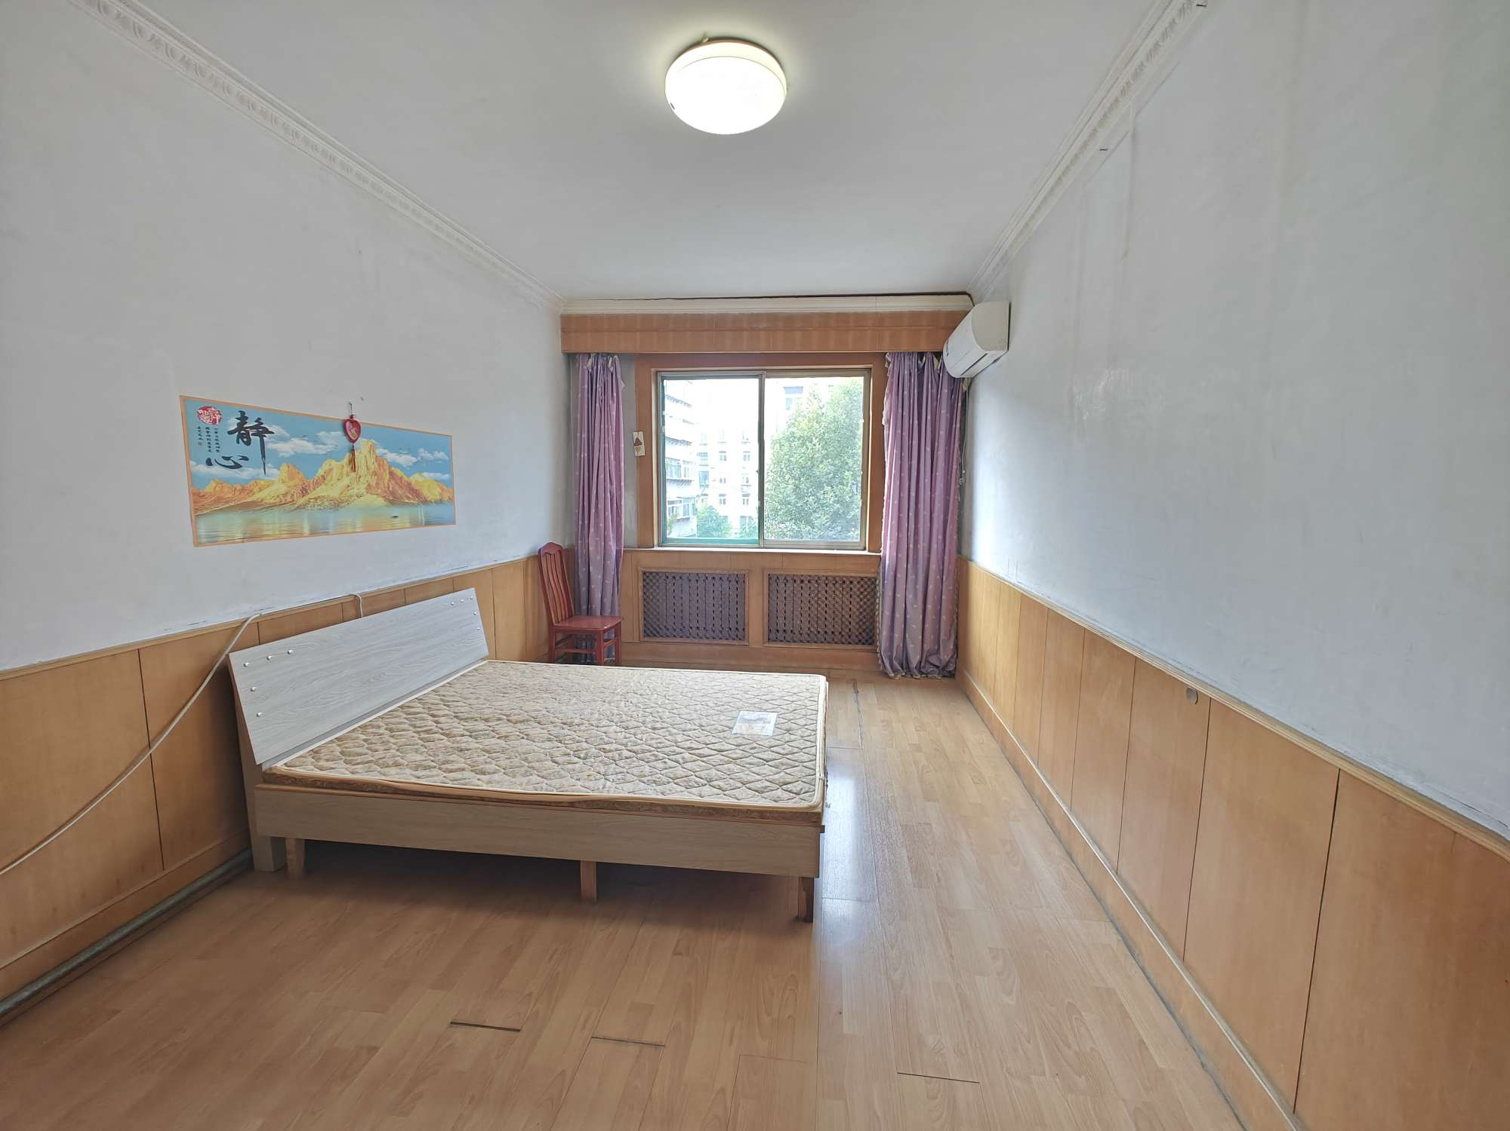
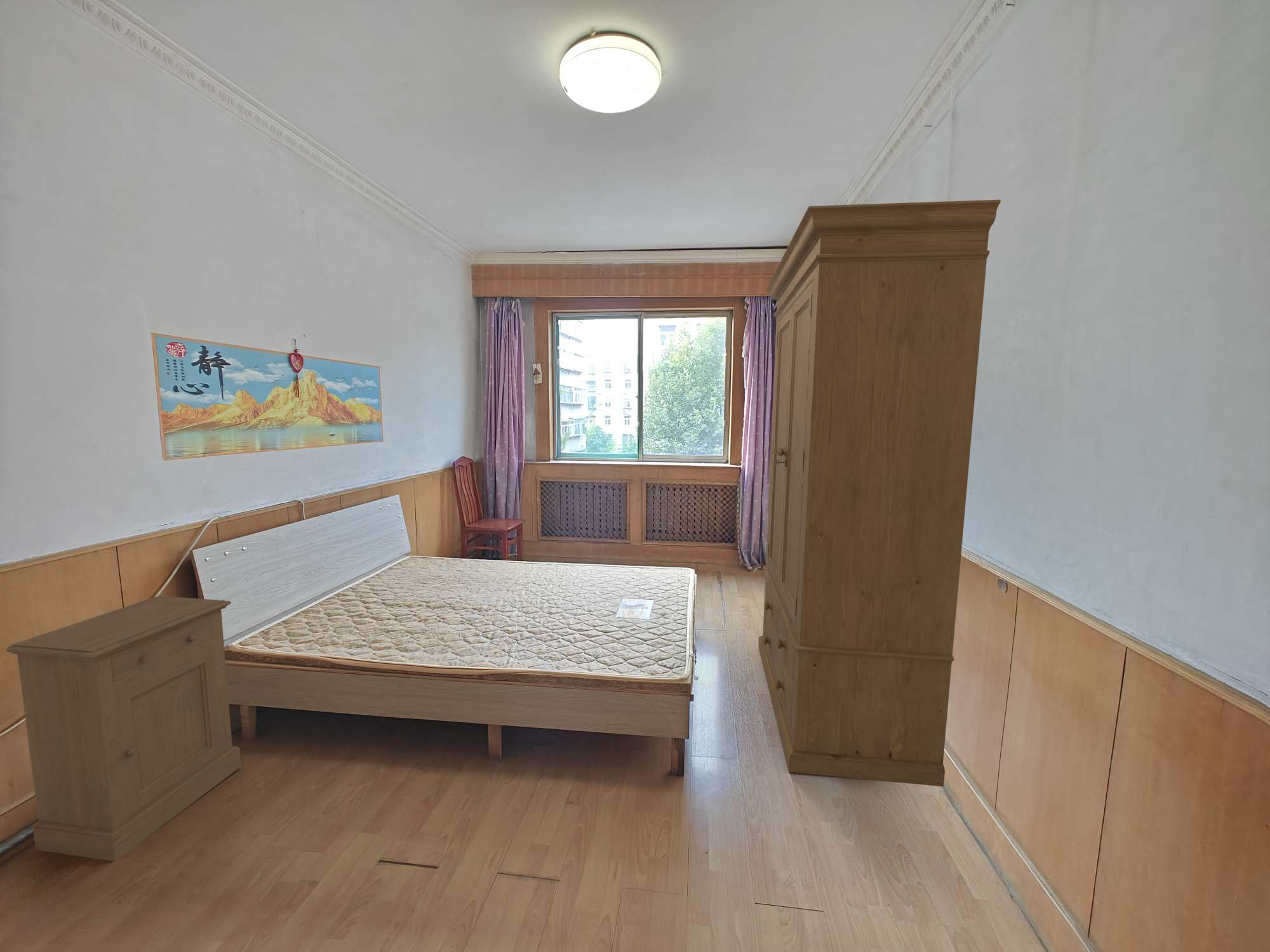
+ armoire [758,199,1001,787]
+ cabinet [6,595,242,862]
